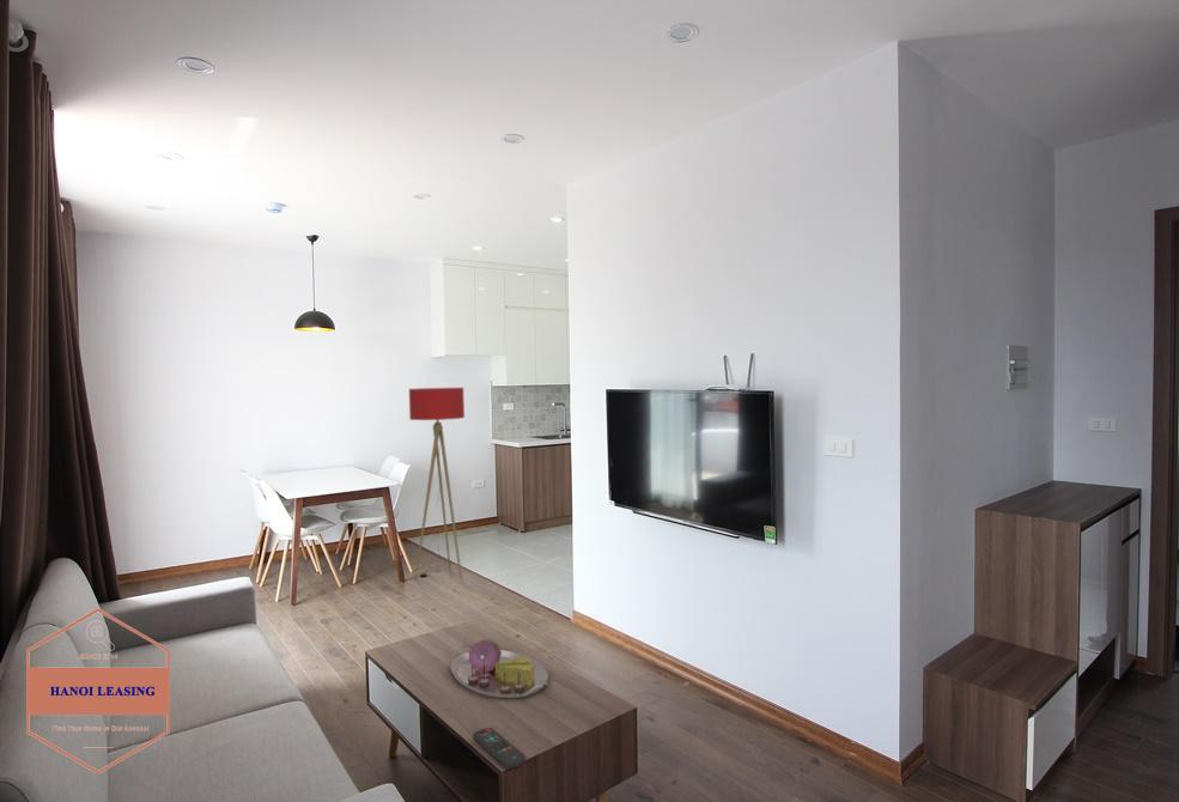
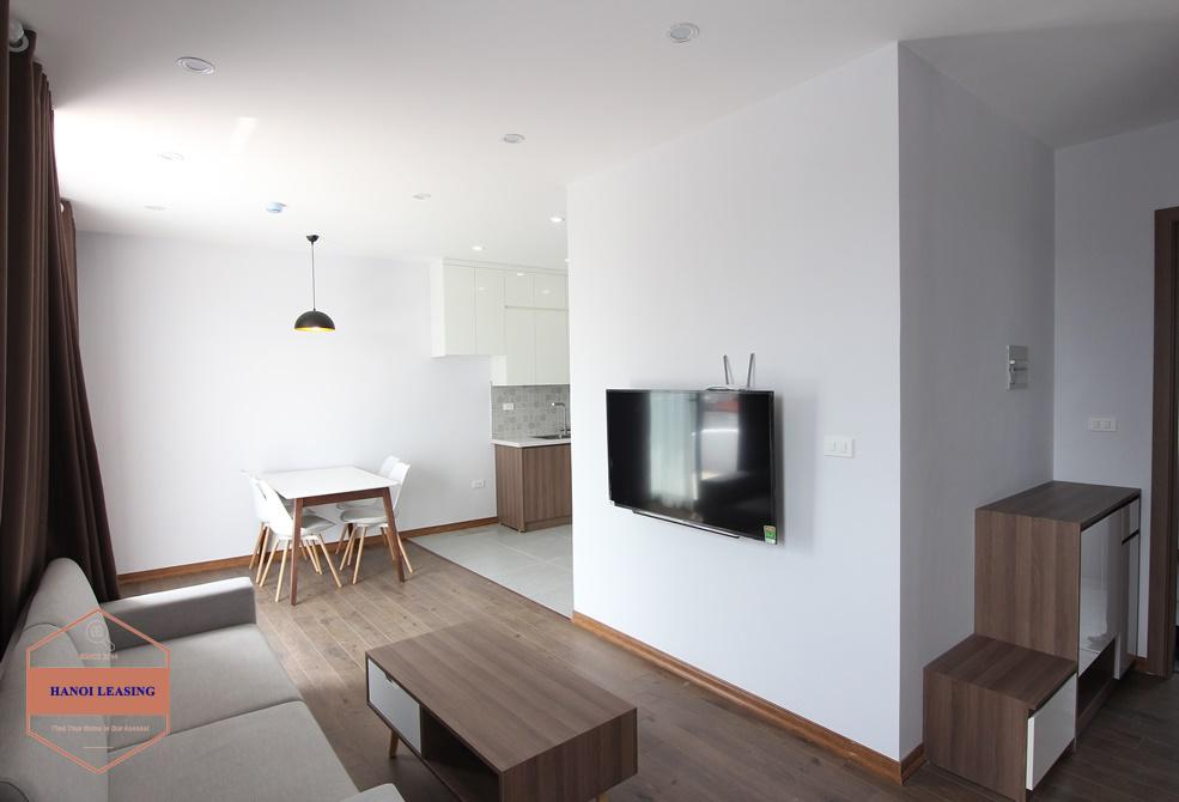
- floor lamp [408,387,466,581]
- remote control [472,727,527,770]
- serving tray [449,638,549,699]
